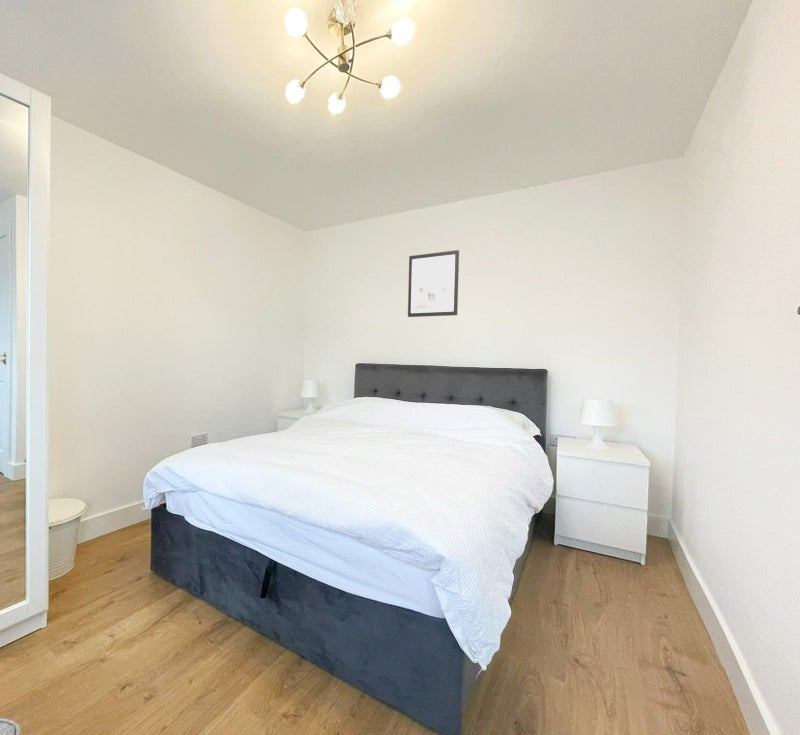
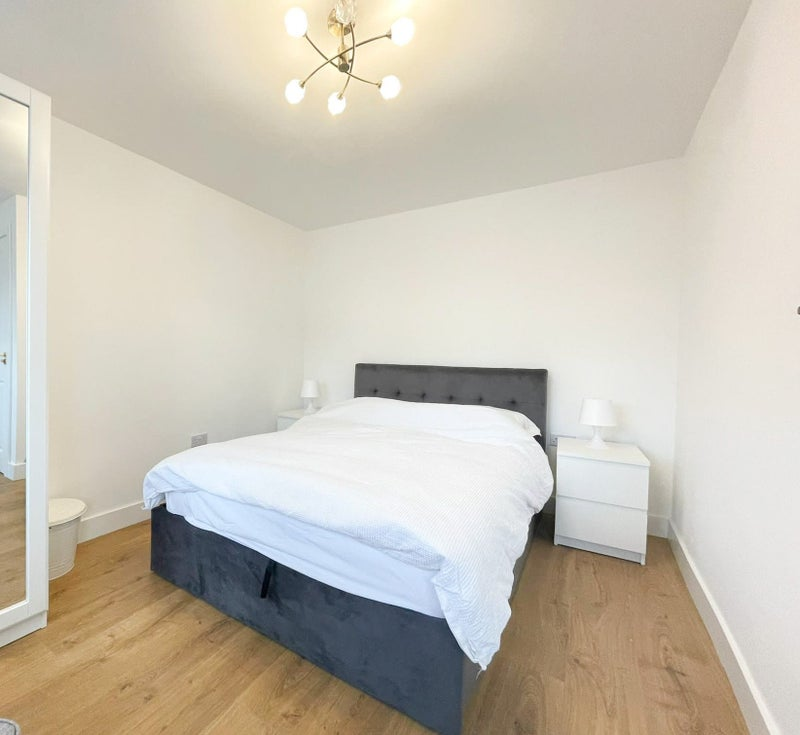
- wall art [407,249,460,318]
